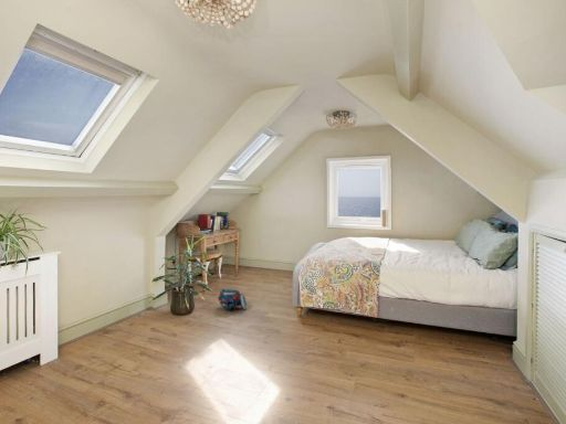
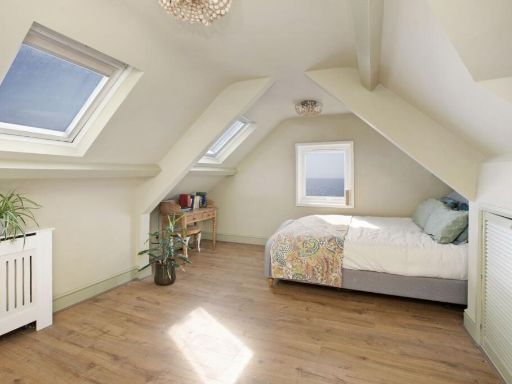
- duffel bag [217,288,248,310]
